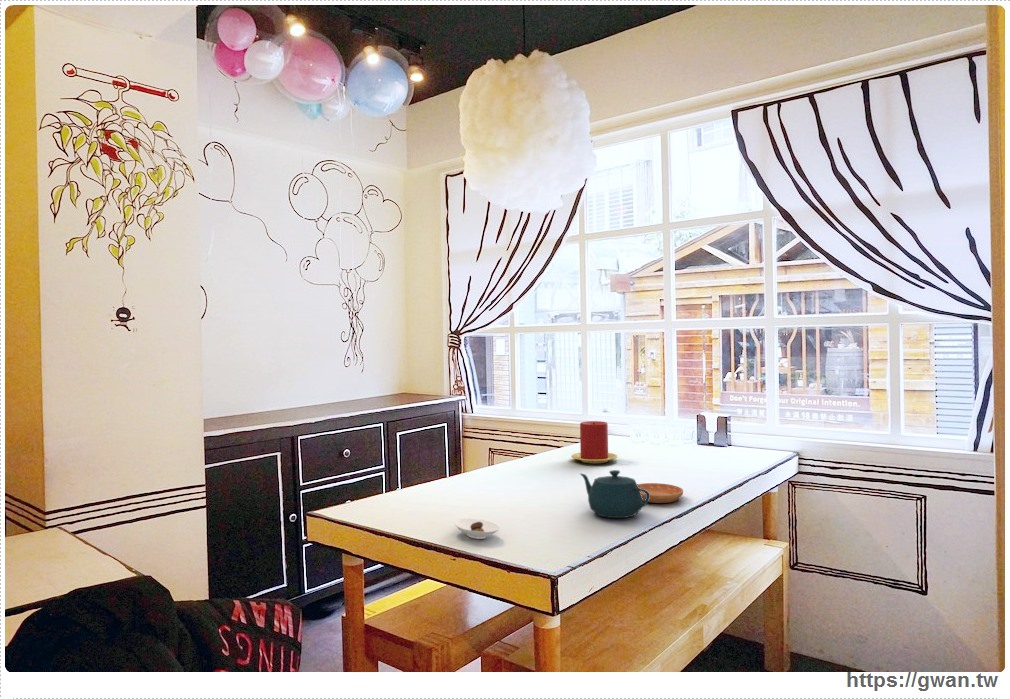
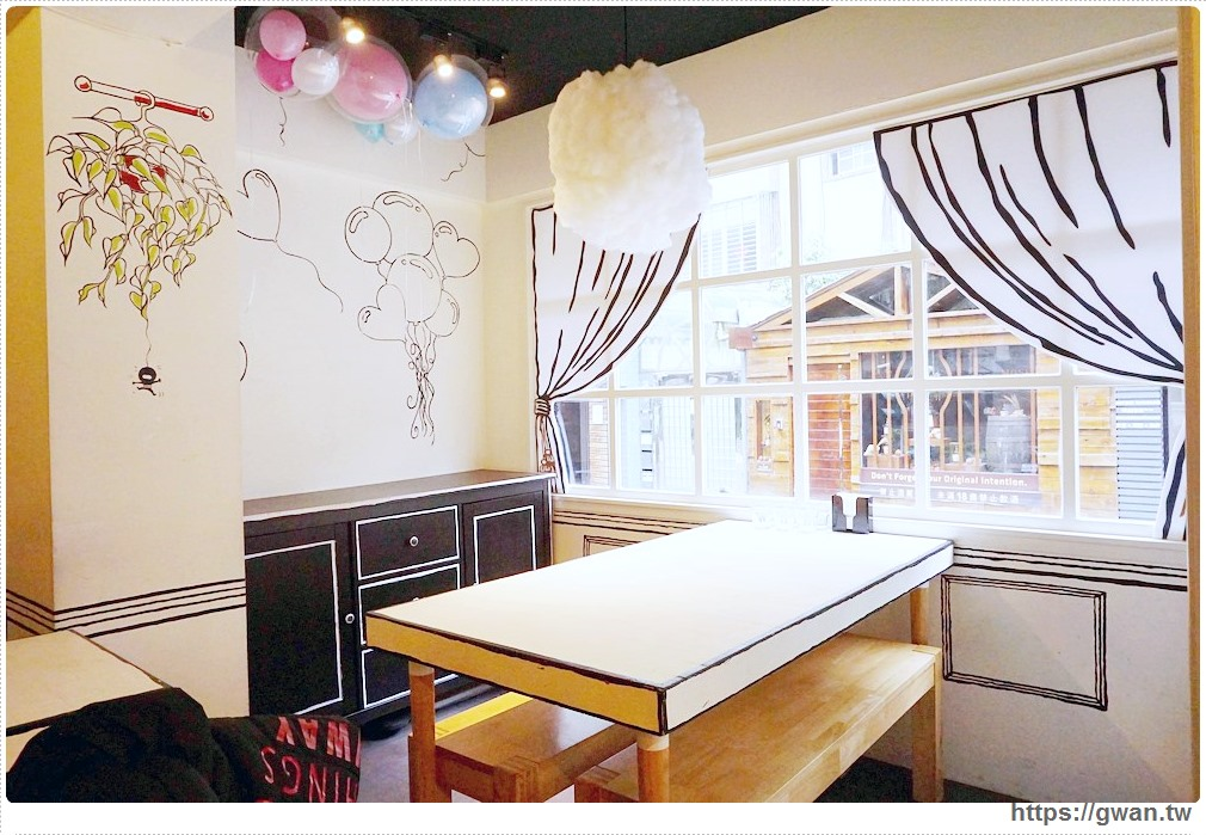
- teapot [579,469,650,519]
- candle [571,420,618,464]
- saucer [637,482,684,504]
- saucer [453,518,501,540]
